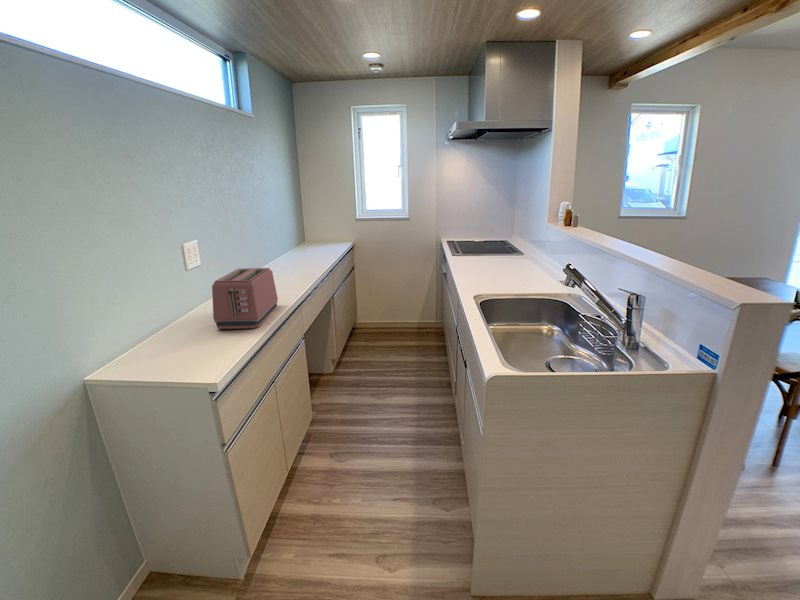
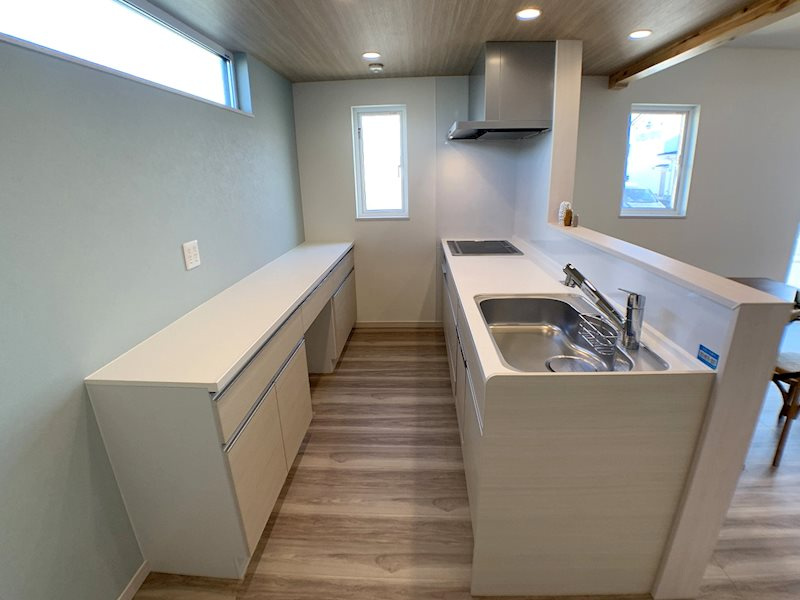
- toaster [211,267,279,330]
